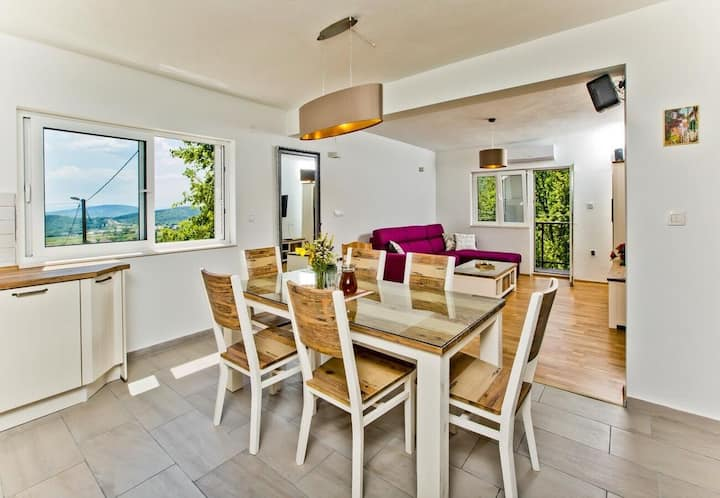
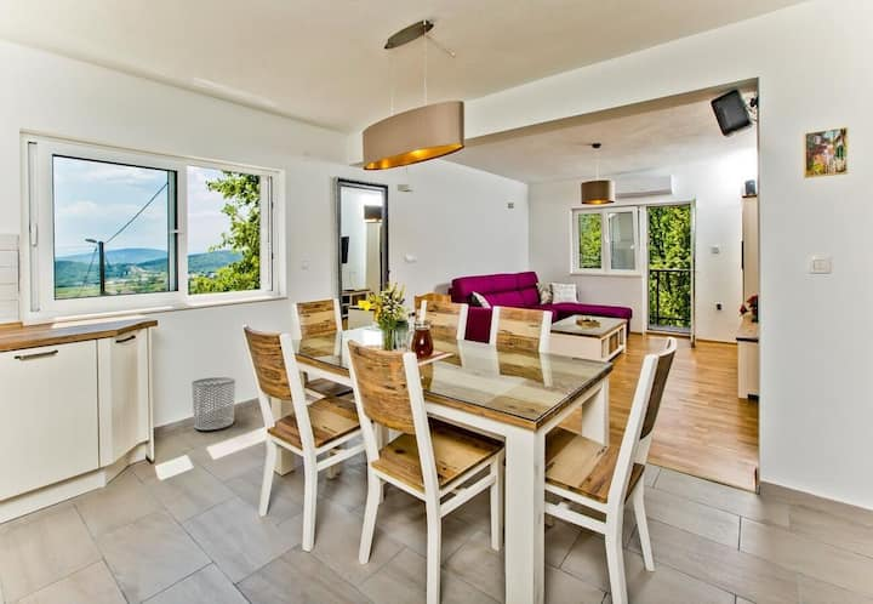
+ waste bin [190,376,236,431]
